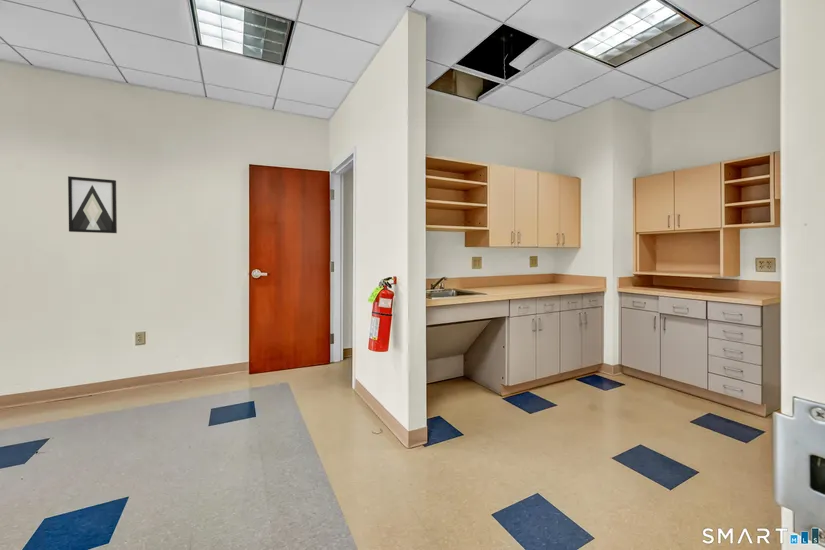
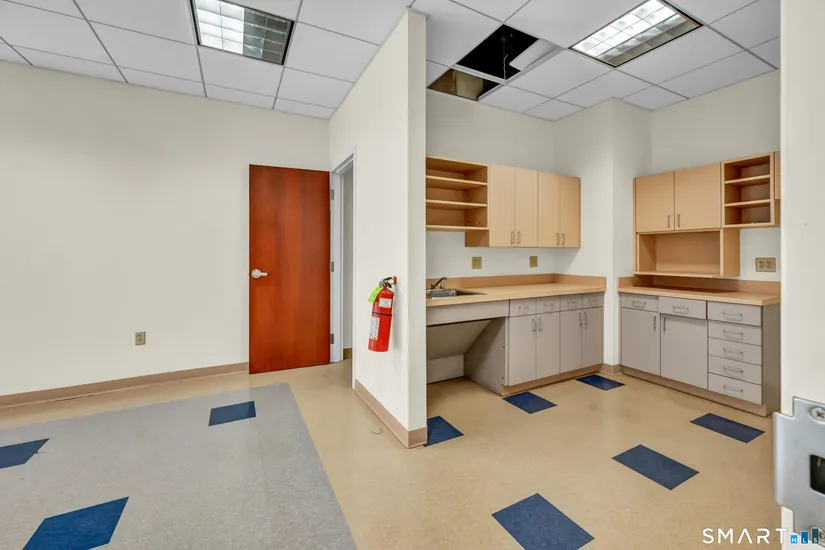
- wall art [67,175,118,234]
